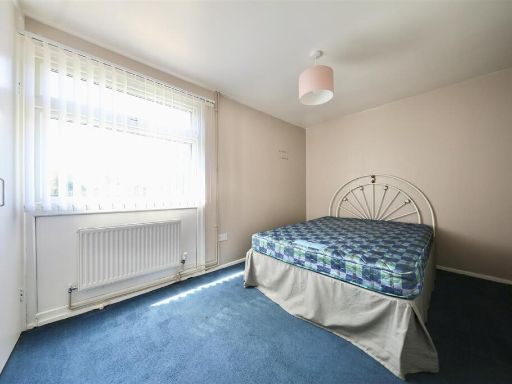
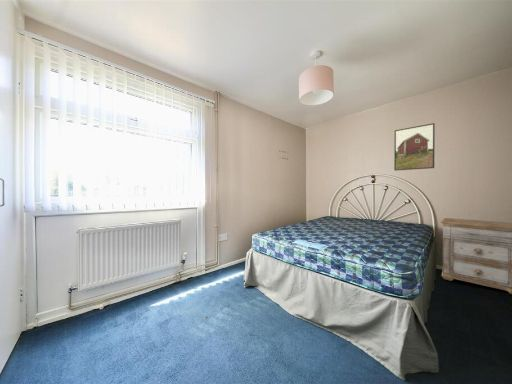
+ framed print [393,122,436,171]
+ nightstand [440,217,512,295]
